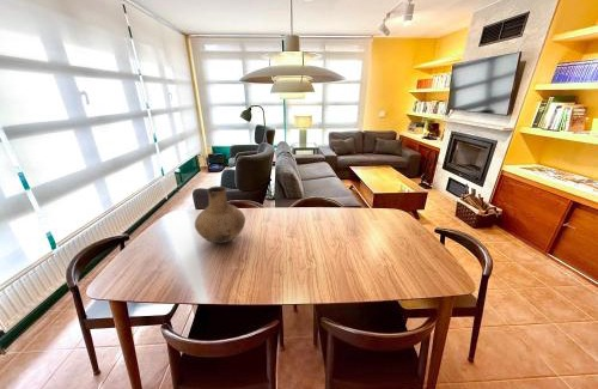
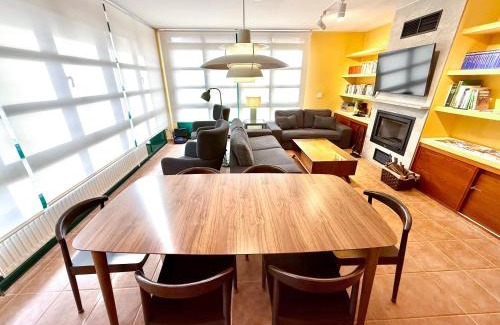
- vase [194,186,246,244]
